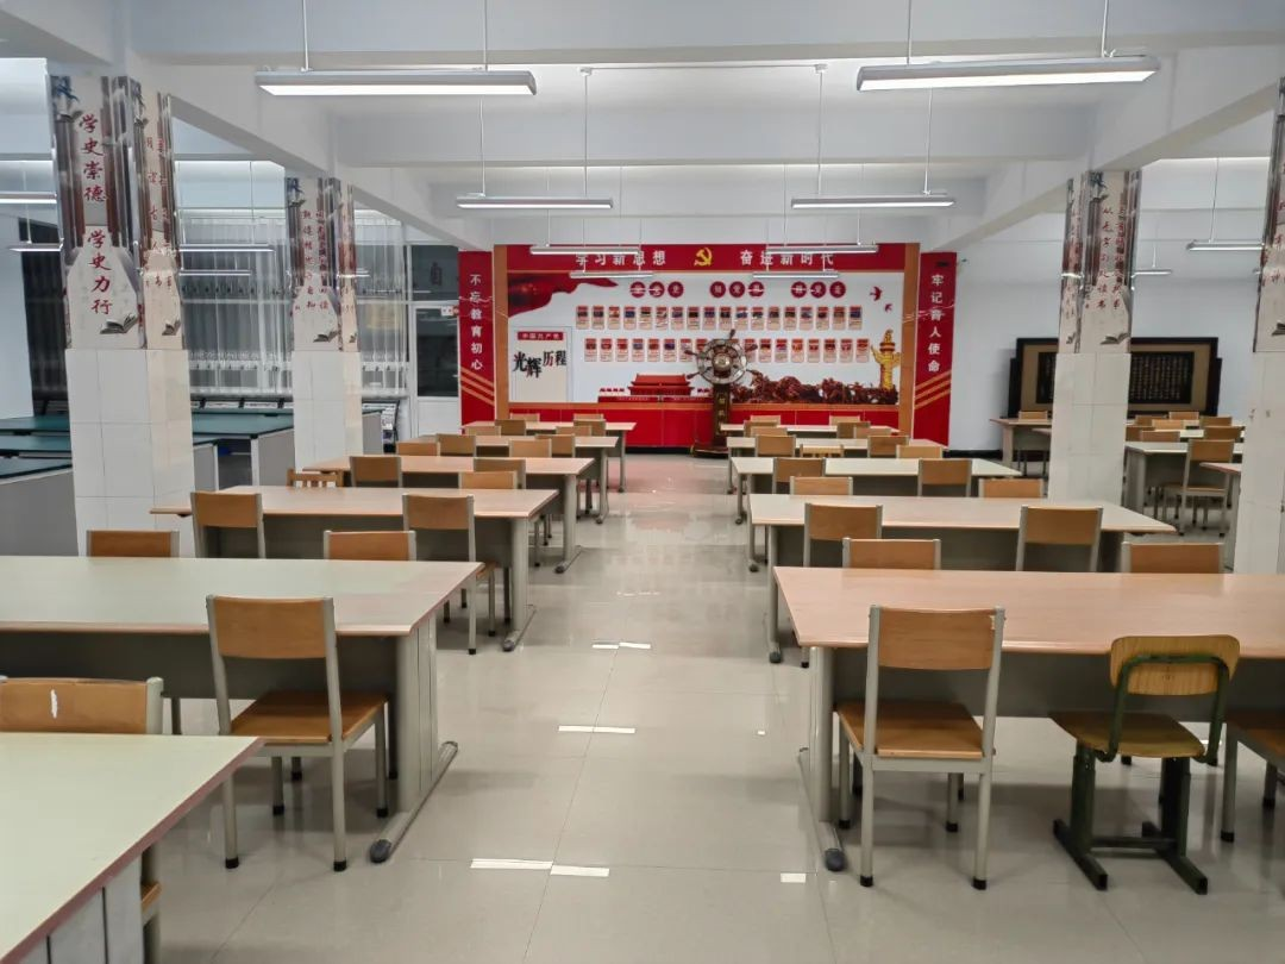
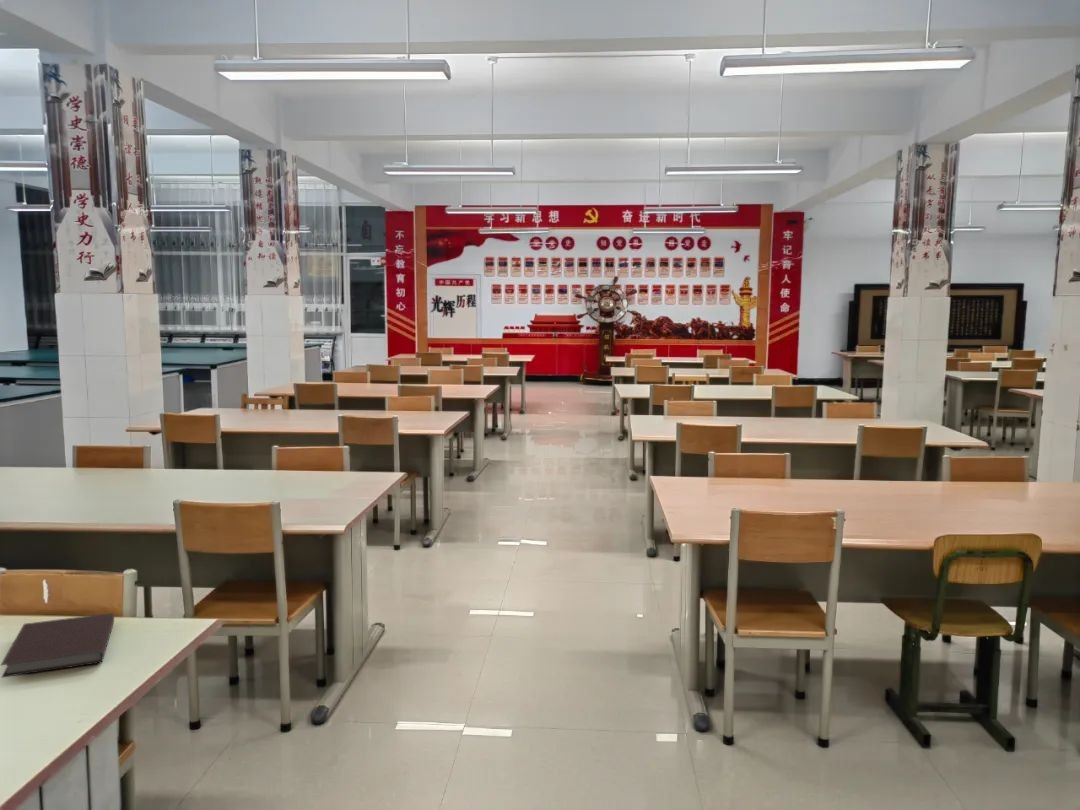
+ notebook [0,612,115,678]
